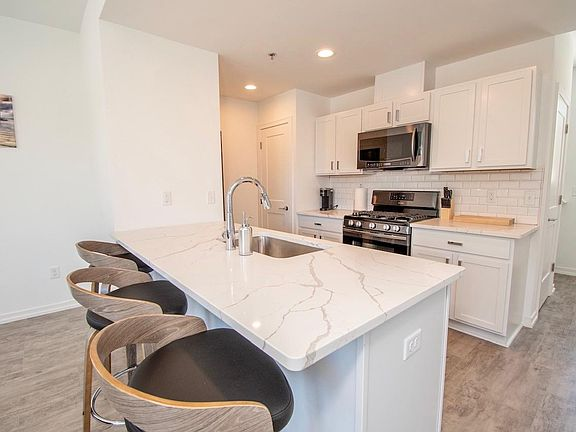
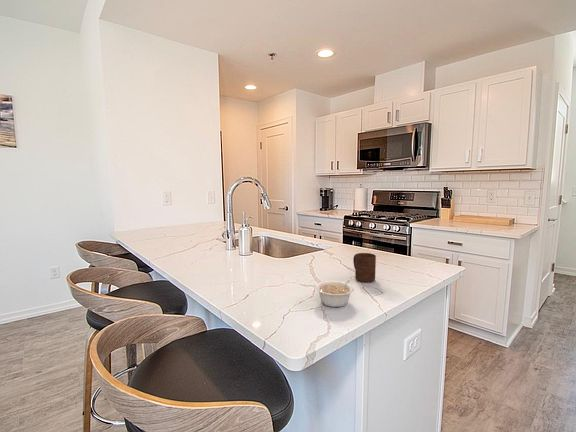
+ legume [315,277,355,308]
+ cup [352,252,377,283]
